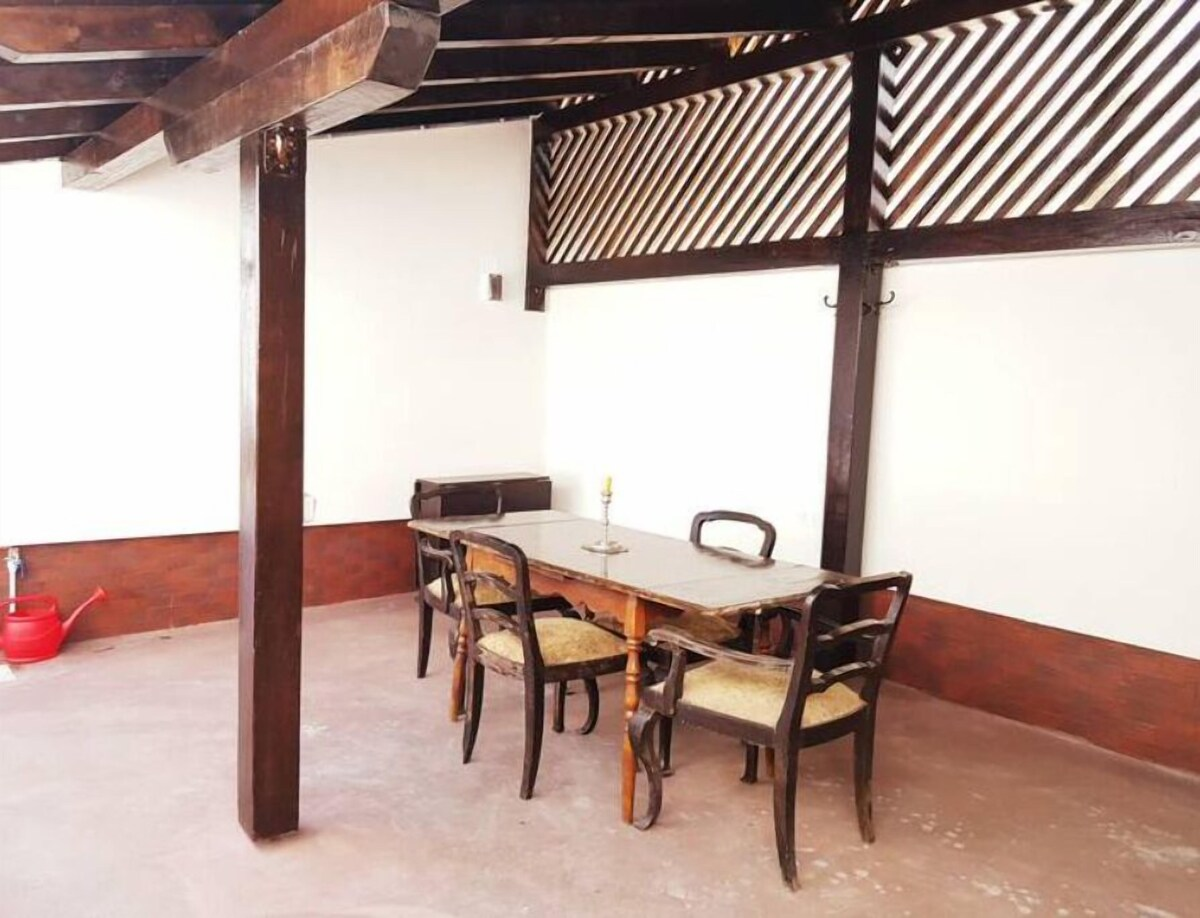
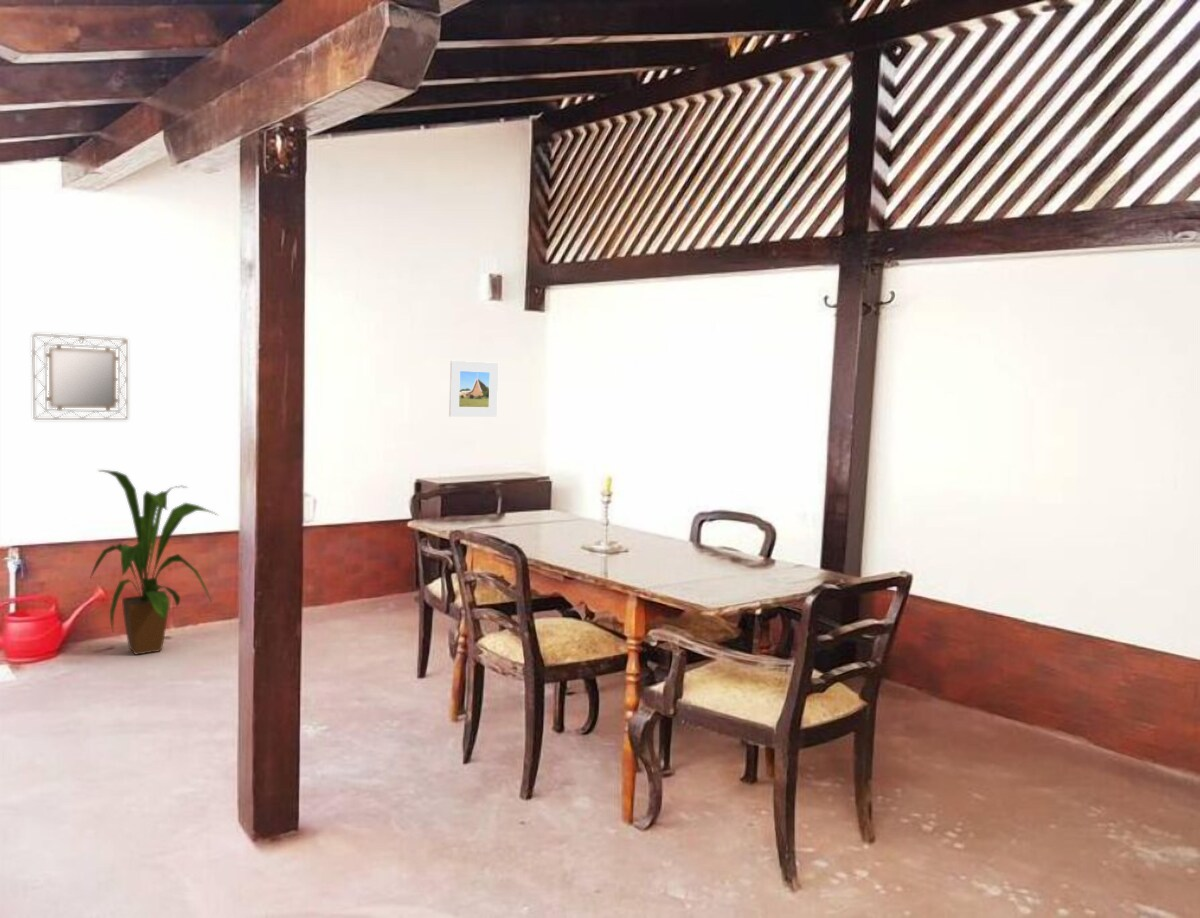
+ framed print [448,360,499,418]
+ house plant [89,469,220,656]
+ home mirror [31,333,129,421]
